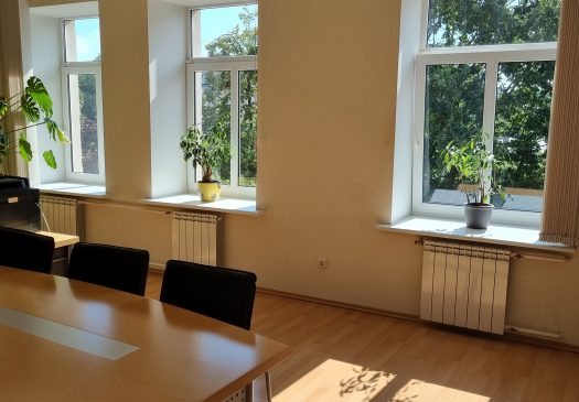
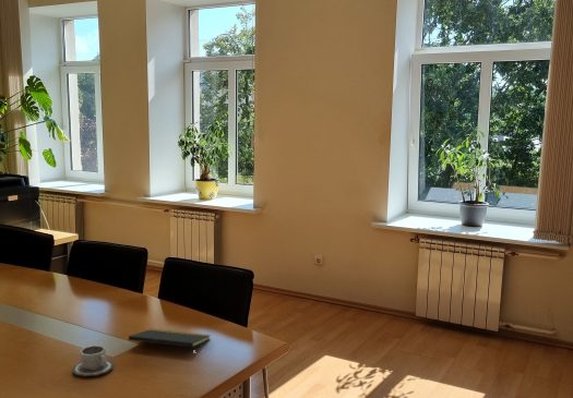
+ notepad [128,328,212,358]
+ cup [71,345,115,377]
